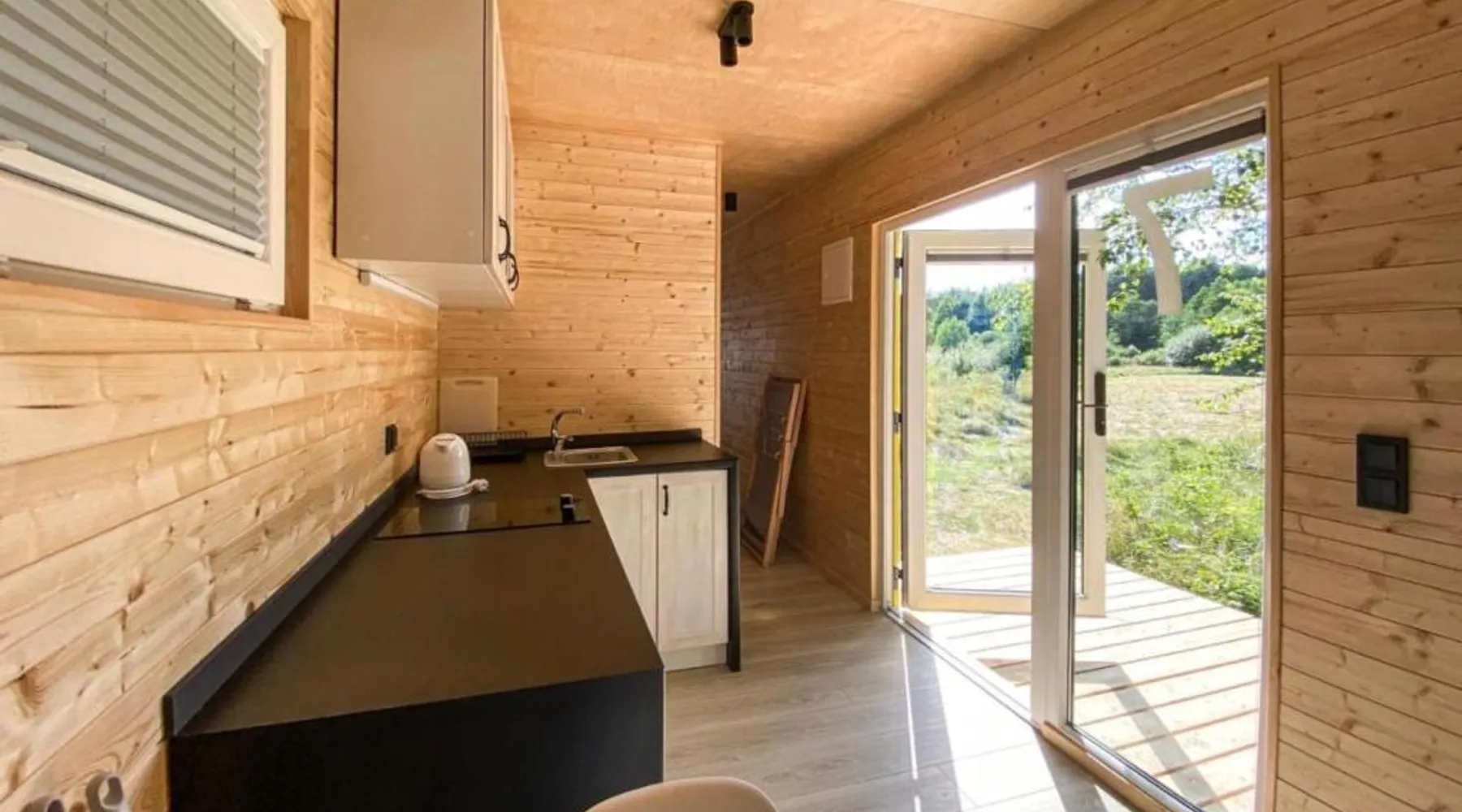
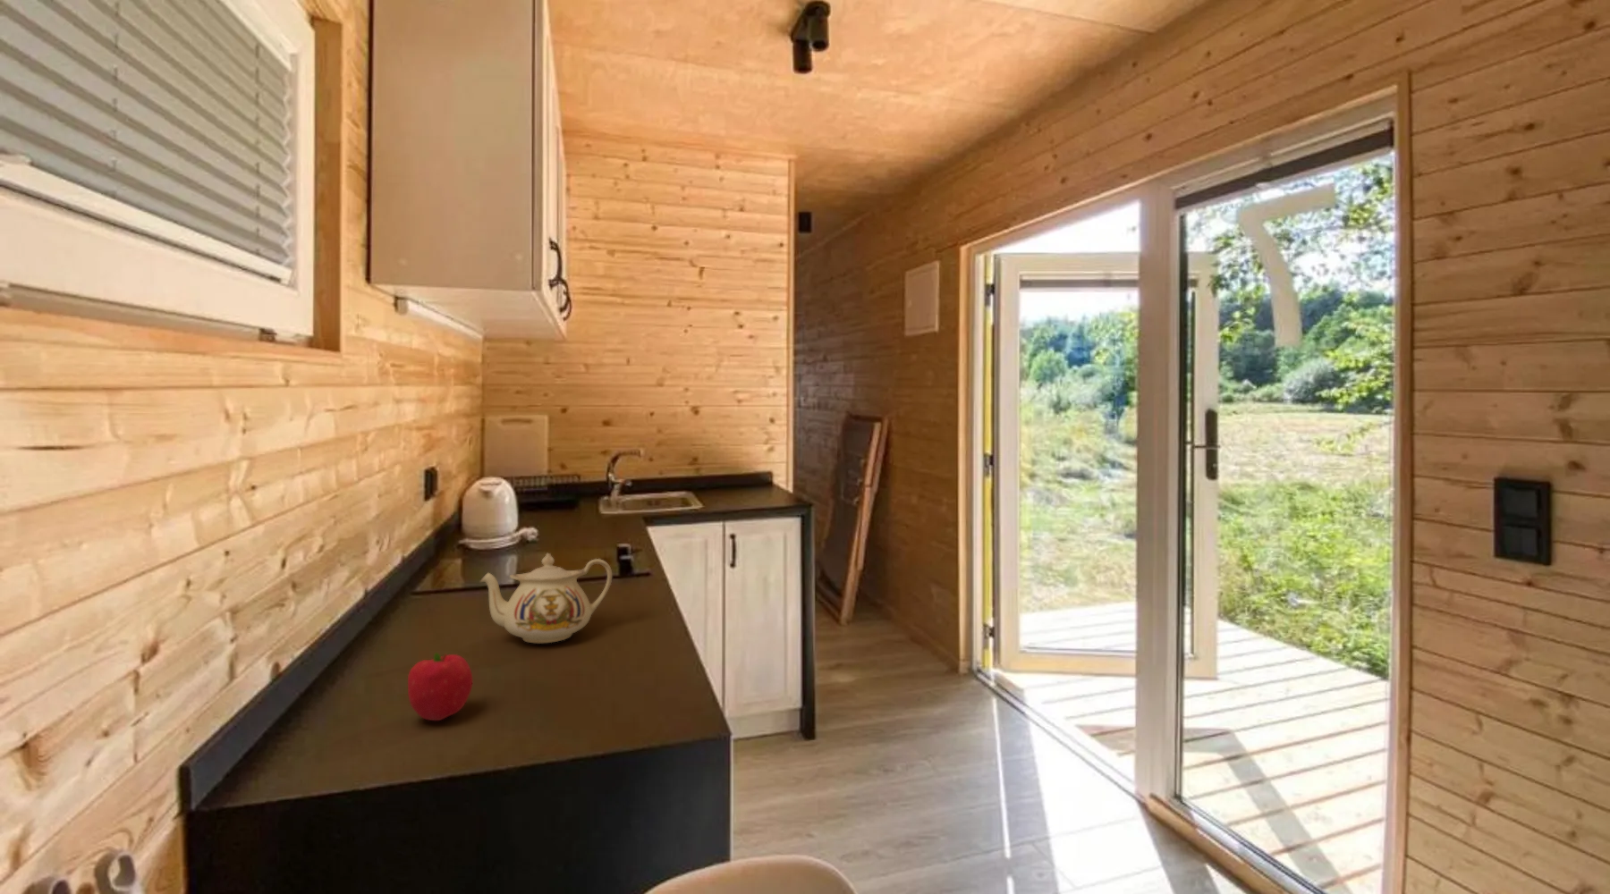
+ teapot [479,553,612,644]
+ fruit [407,652,474,721]
